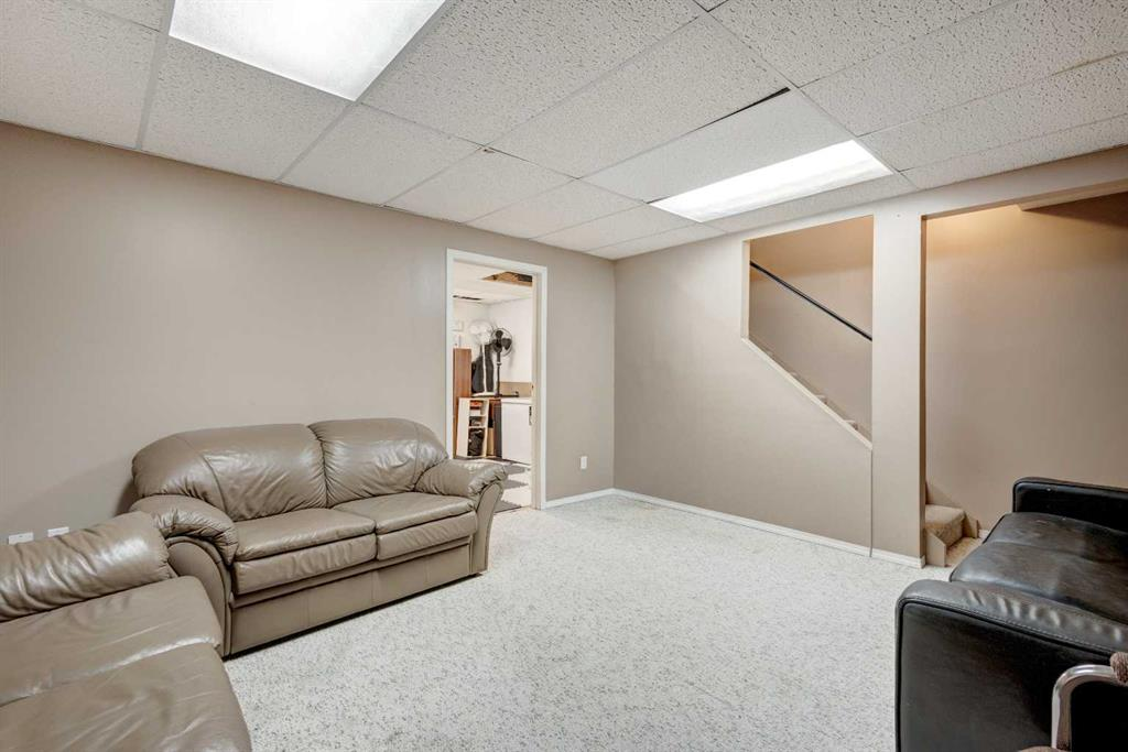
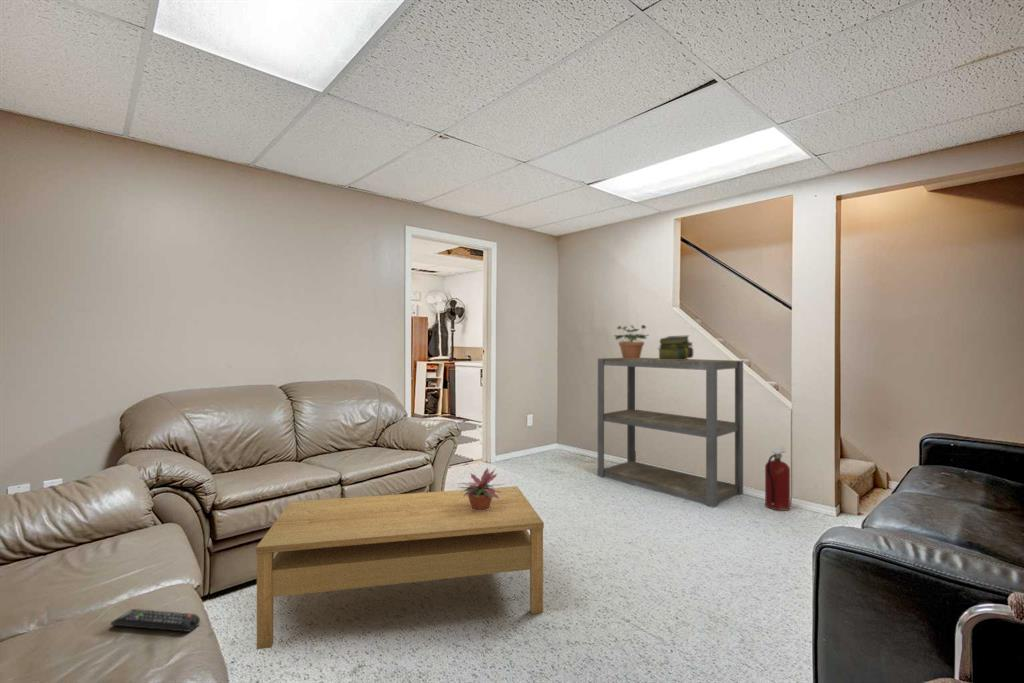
+ shelving unit [597,357,744,509]
+ coffee table [255,486,545,650]
+ remote control [109,608,201,633]
+ fire extinguisher [764,445,791,512]
+ stack of books [656,334,695,360]
+ potted plant [613,324,650,359]
+ potted plant [457,467,504,511]
